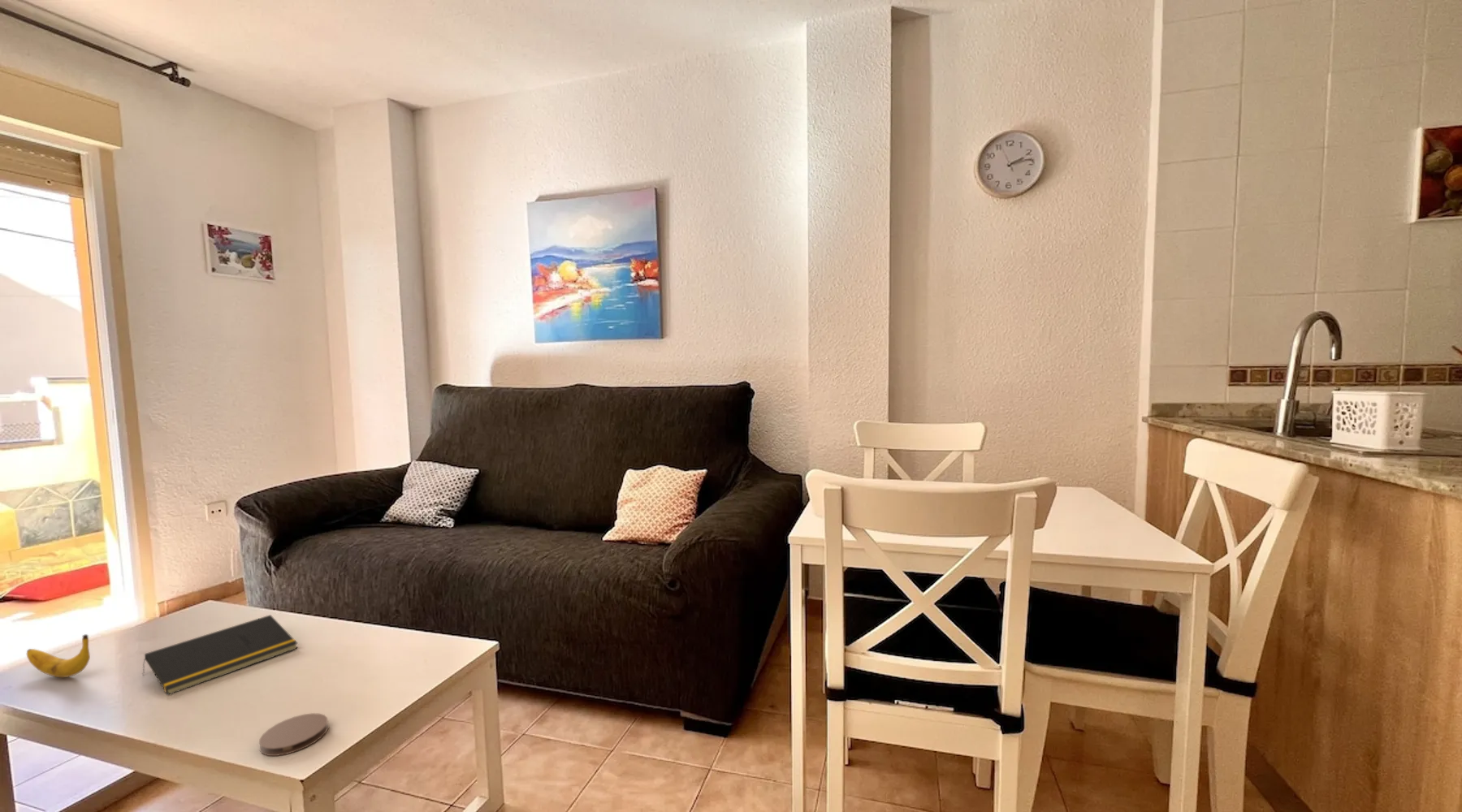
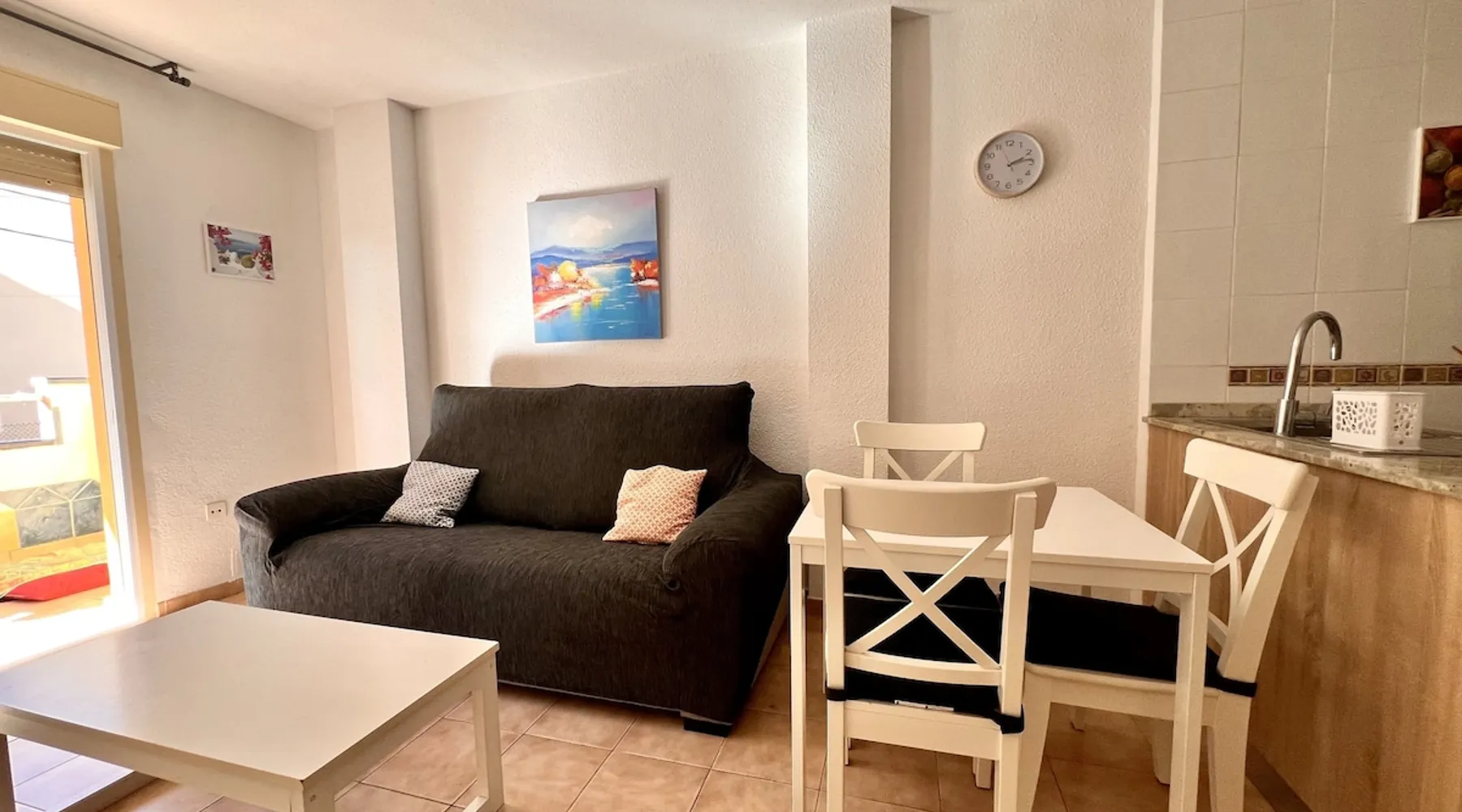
- coaster [258,712,329,757]
- notepad [141,614,299,696]
- banana [26,633,91,678]
